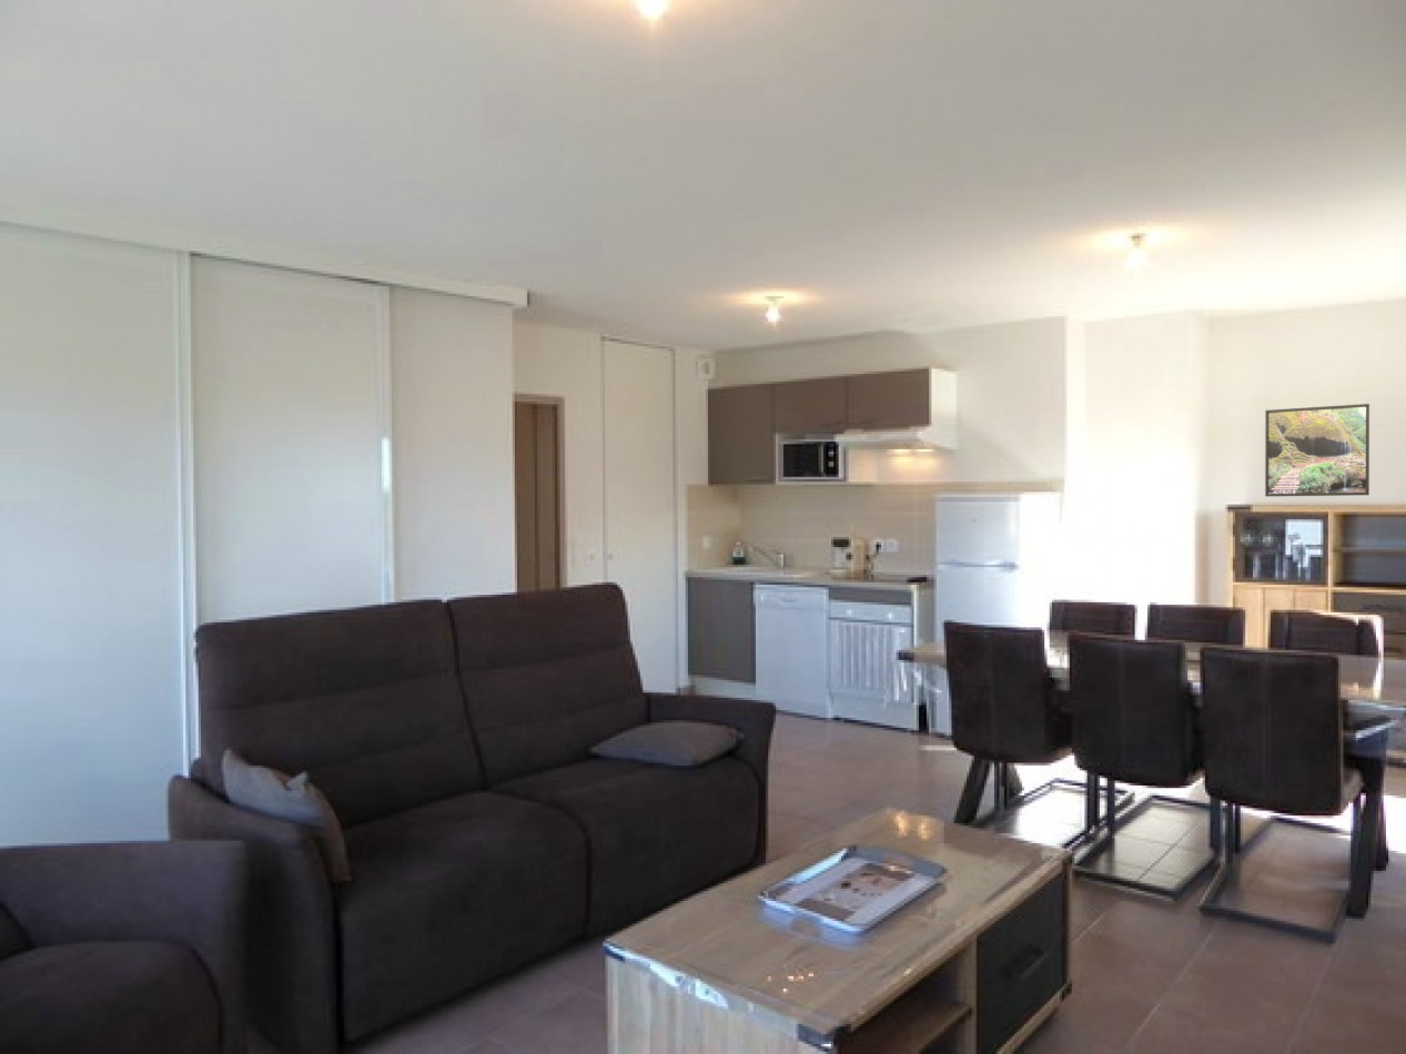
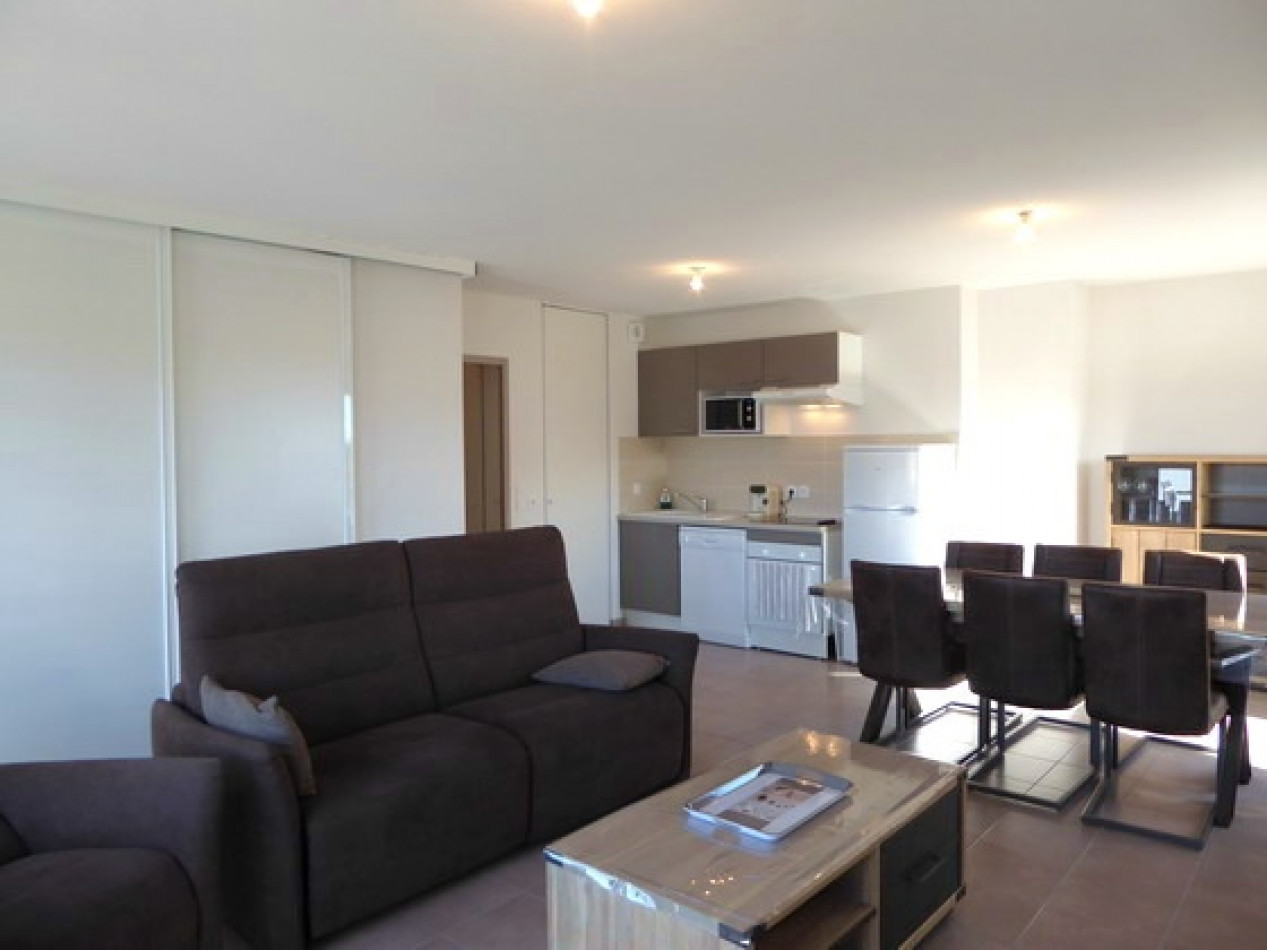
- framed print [1264,403,1370,497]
